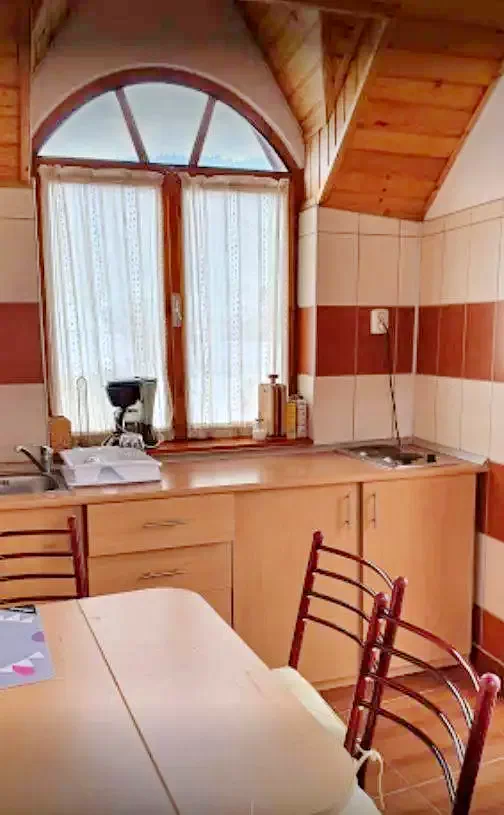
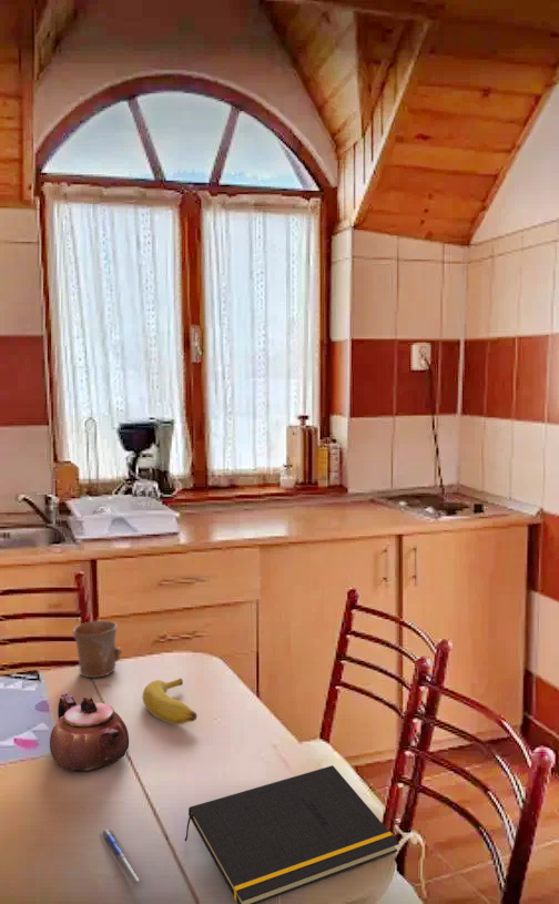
+ banana [142,678,197,725]
+ pen [99,829,145,887]
+ teapot [49,692,130,773]
+ notepad [184,764,399,904]
+ mug [72,620,123,679]
